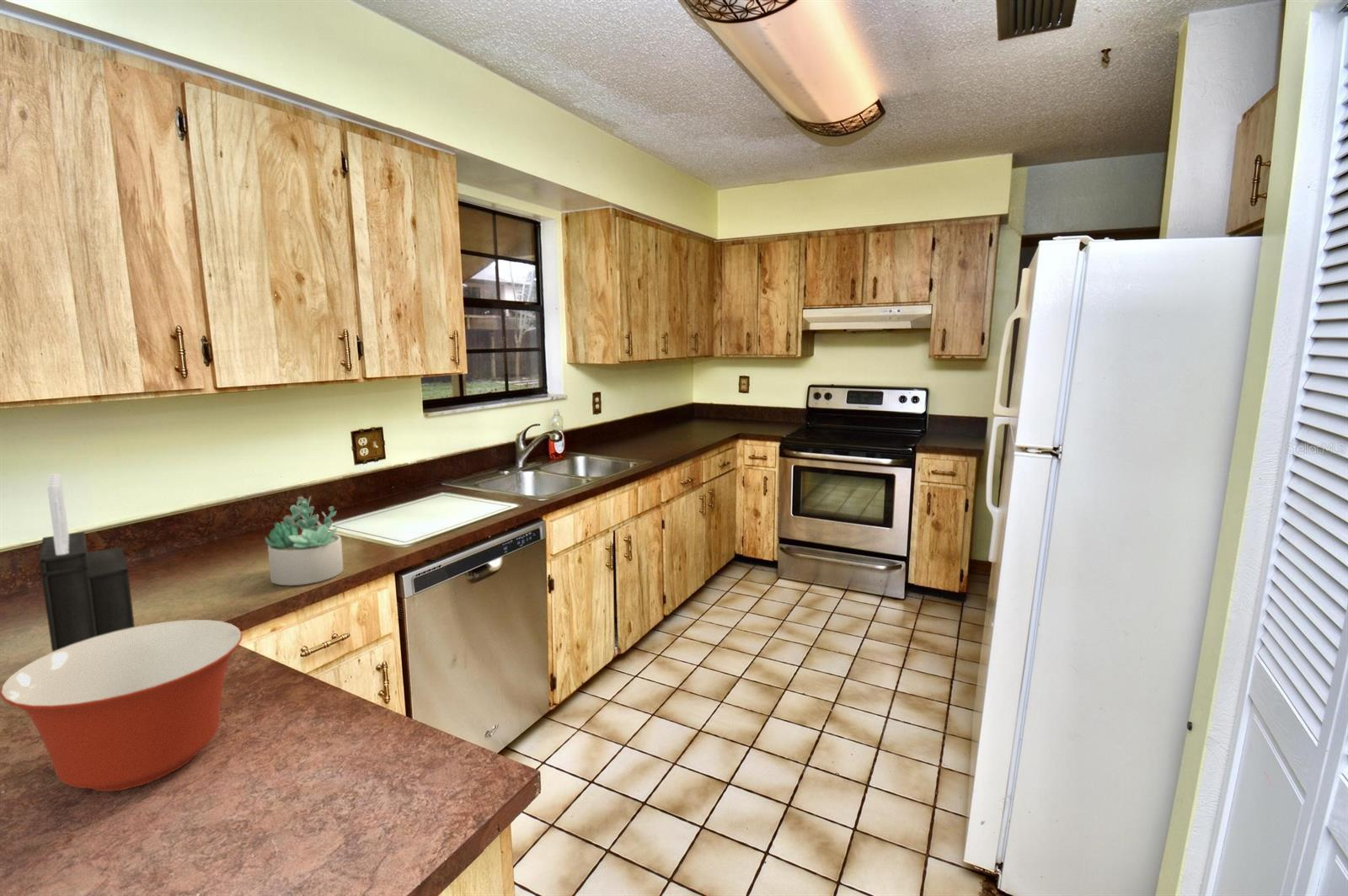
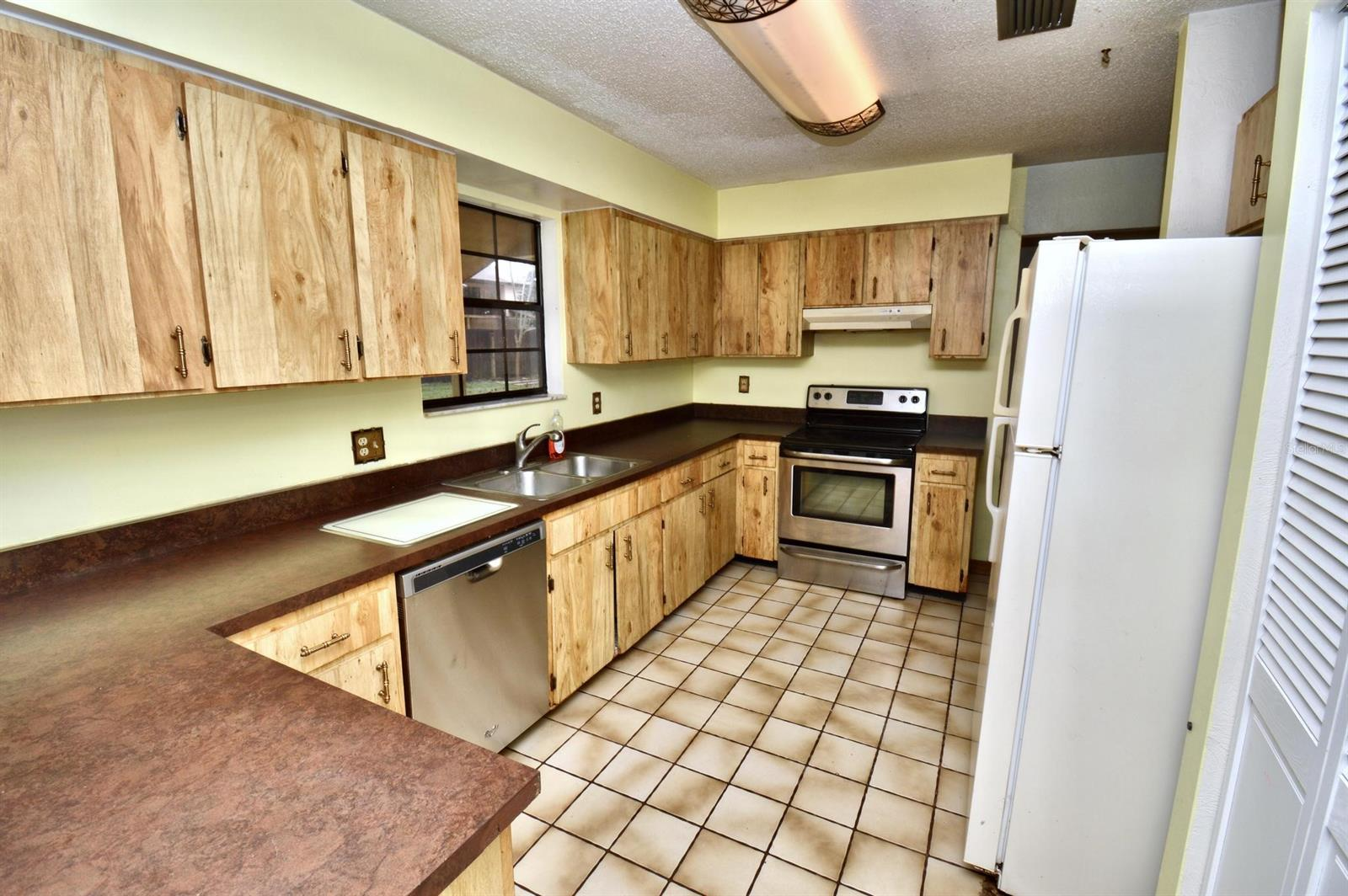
- mixing bowl [0,619,243,792]
- knife block [39,473,136,653]
- succulent plant [265,495,345,586]
